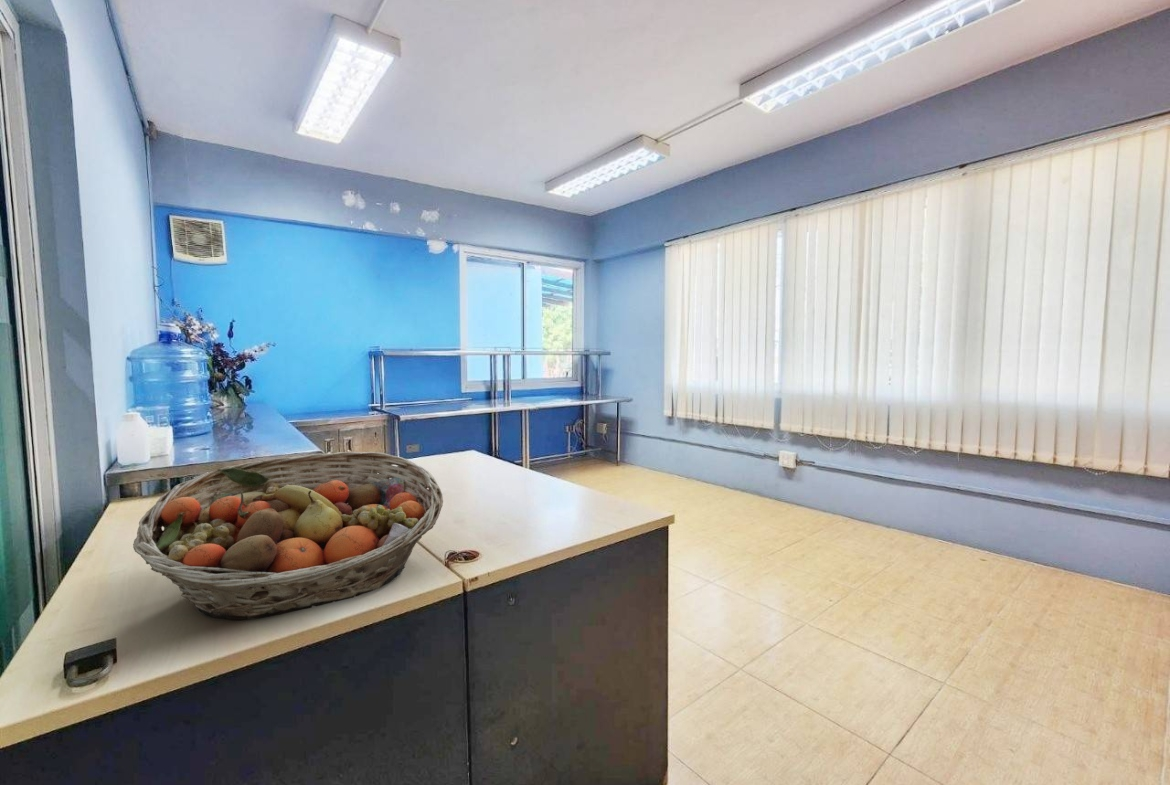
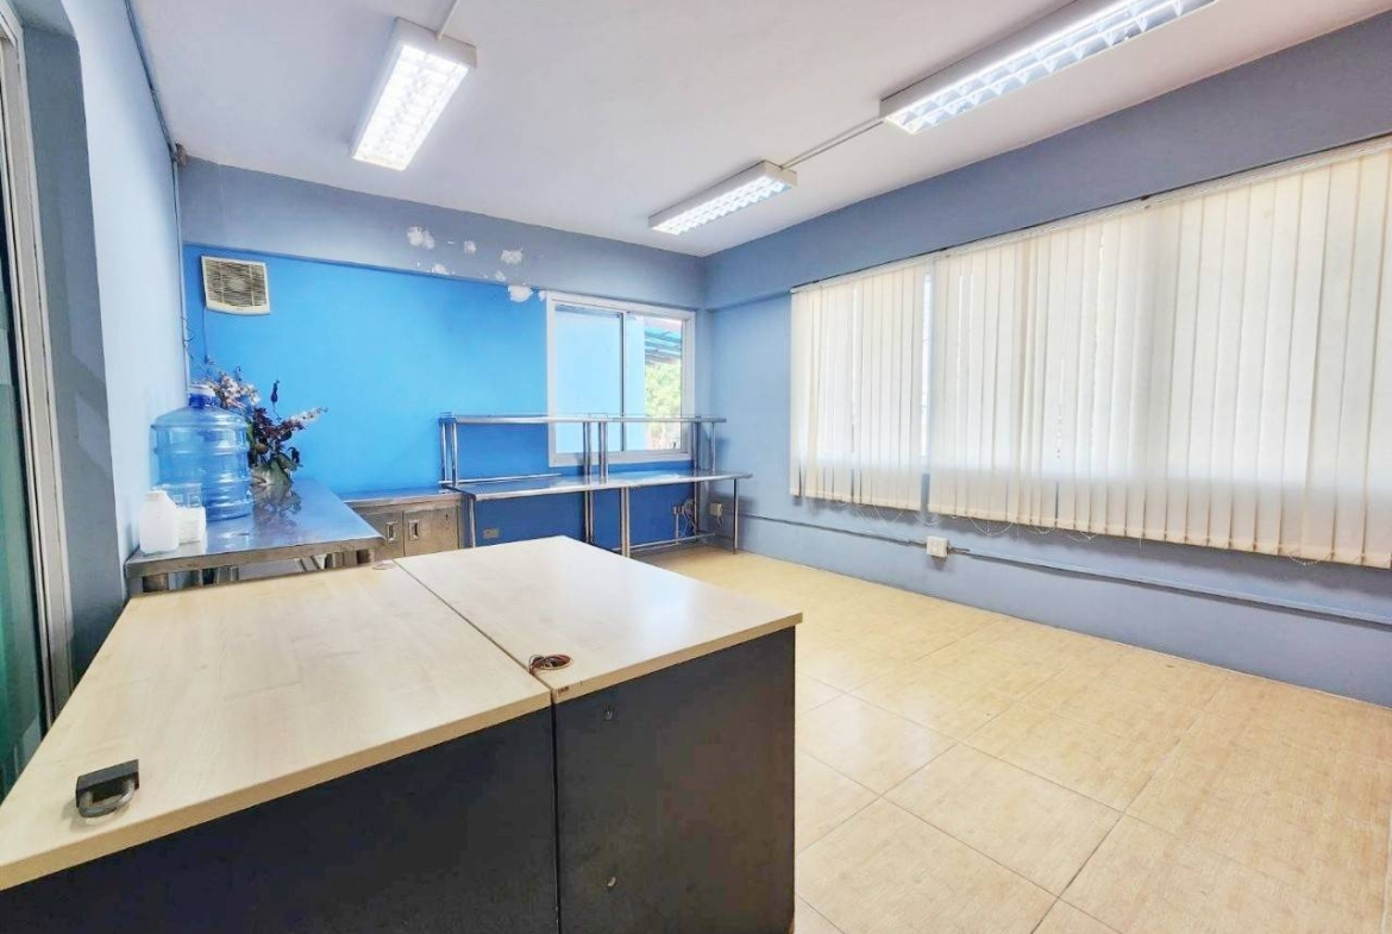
- fruit basket [132,451,444,620]
